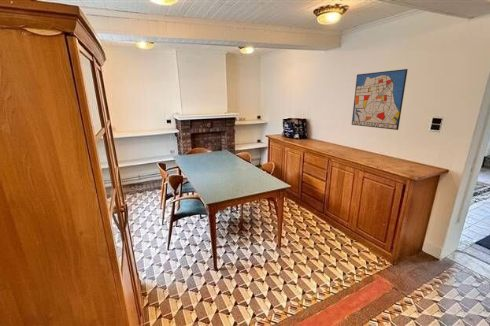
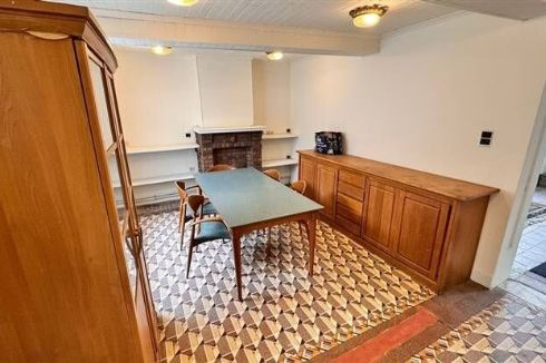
- wall art [351,68,409,131]
